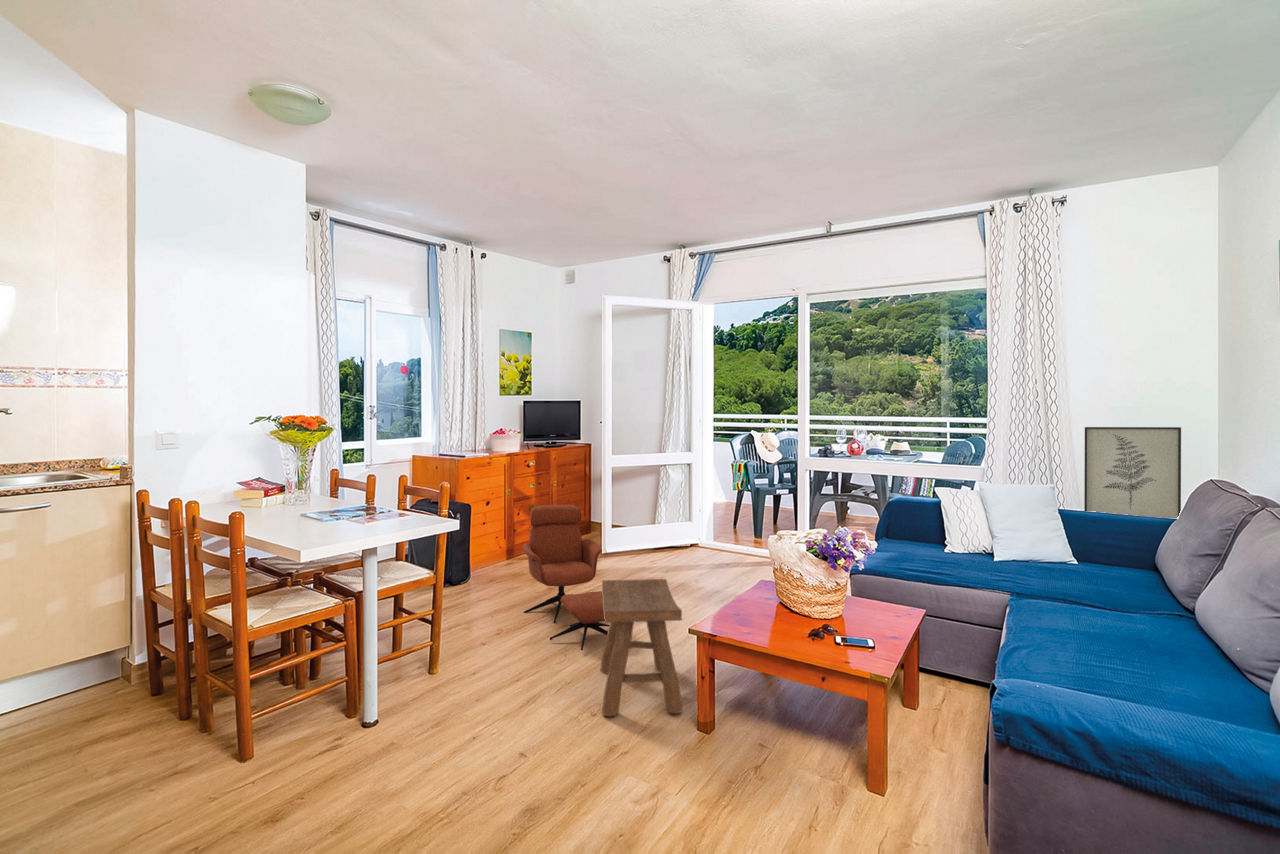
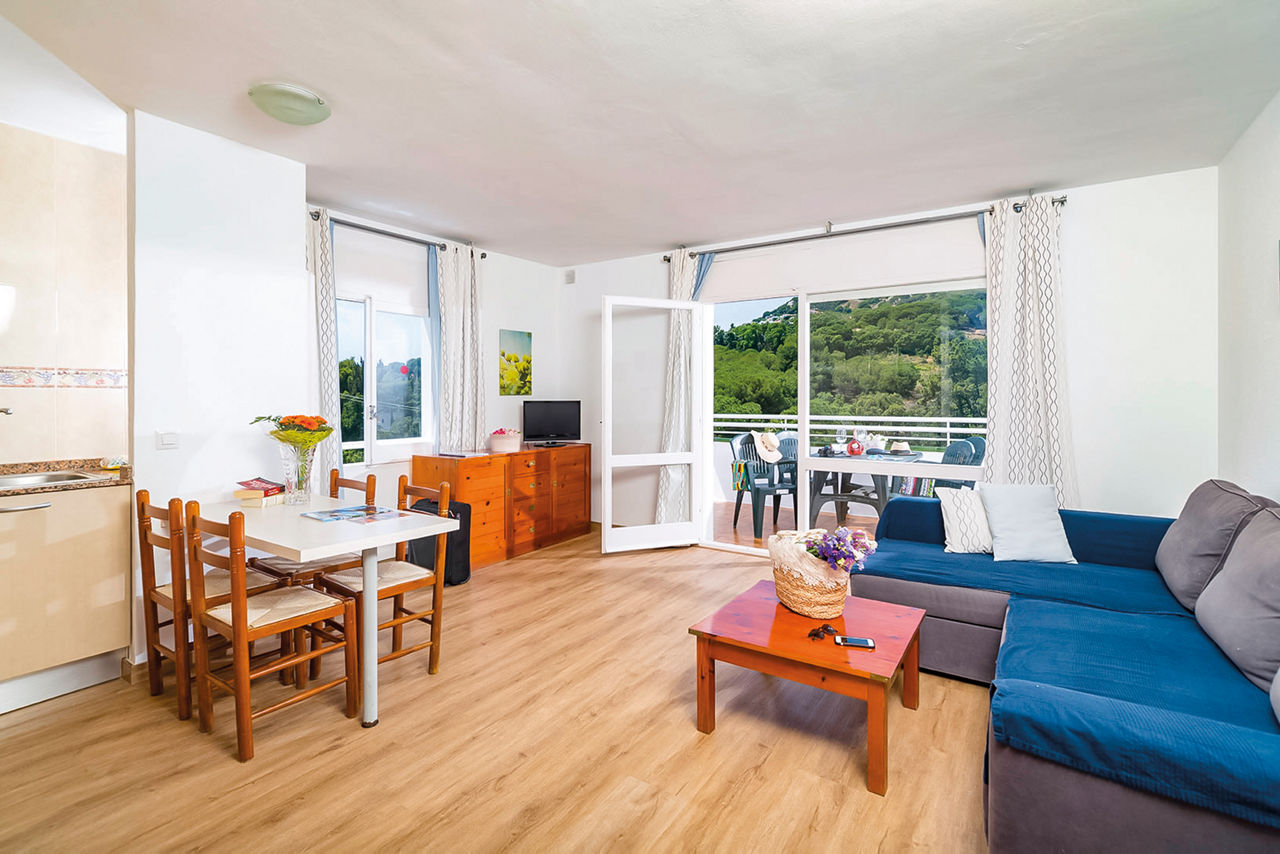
- lounge chair [521,504,610,651]
- wall art [1083,426,1182,518]
- stool [599,578,684,717]
